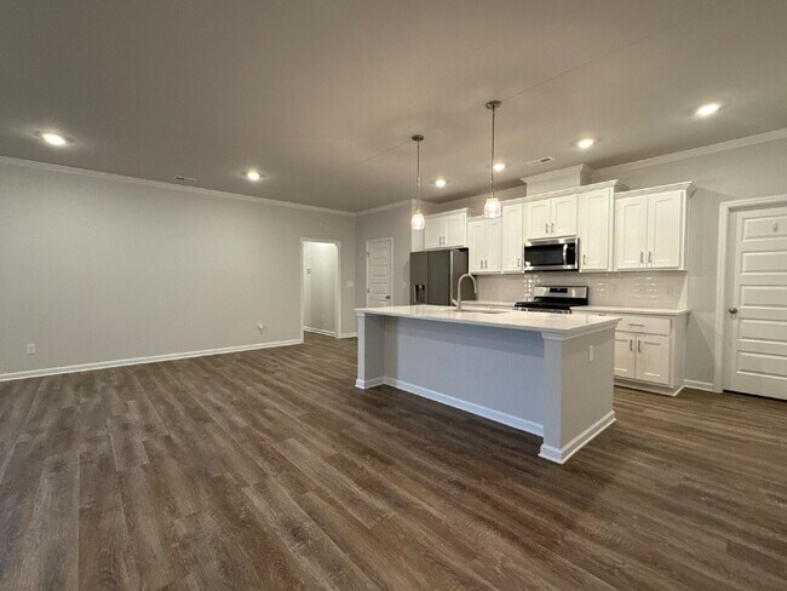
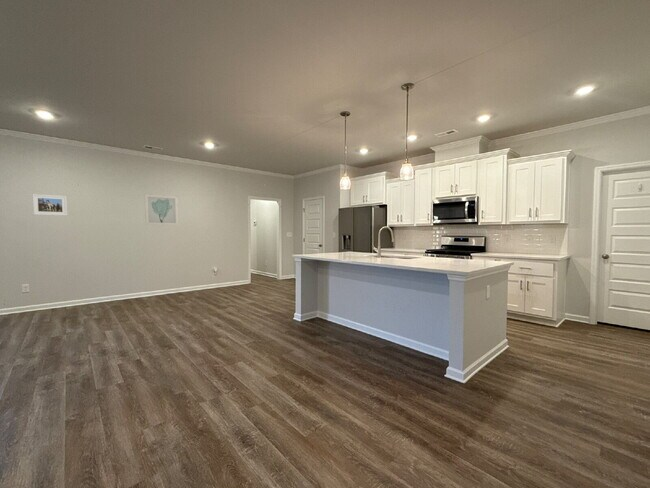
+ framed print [32,193,68,217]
+ wall art [144,193,179,226]
